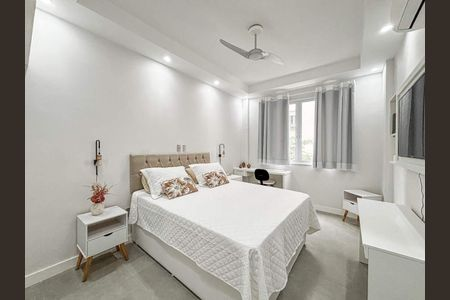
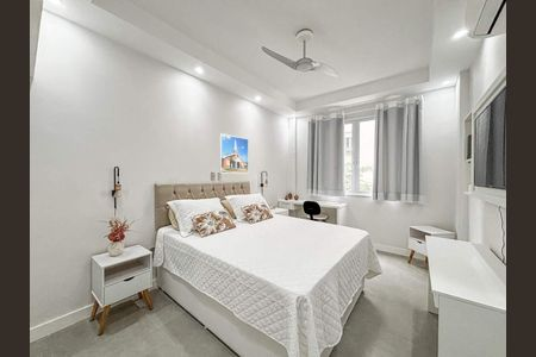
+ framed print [219,132,250,175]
